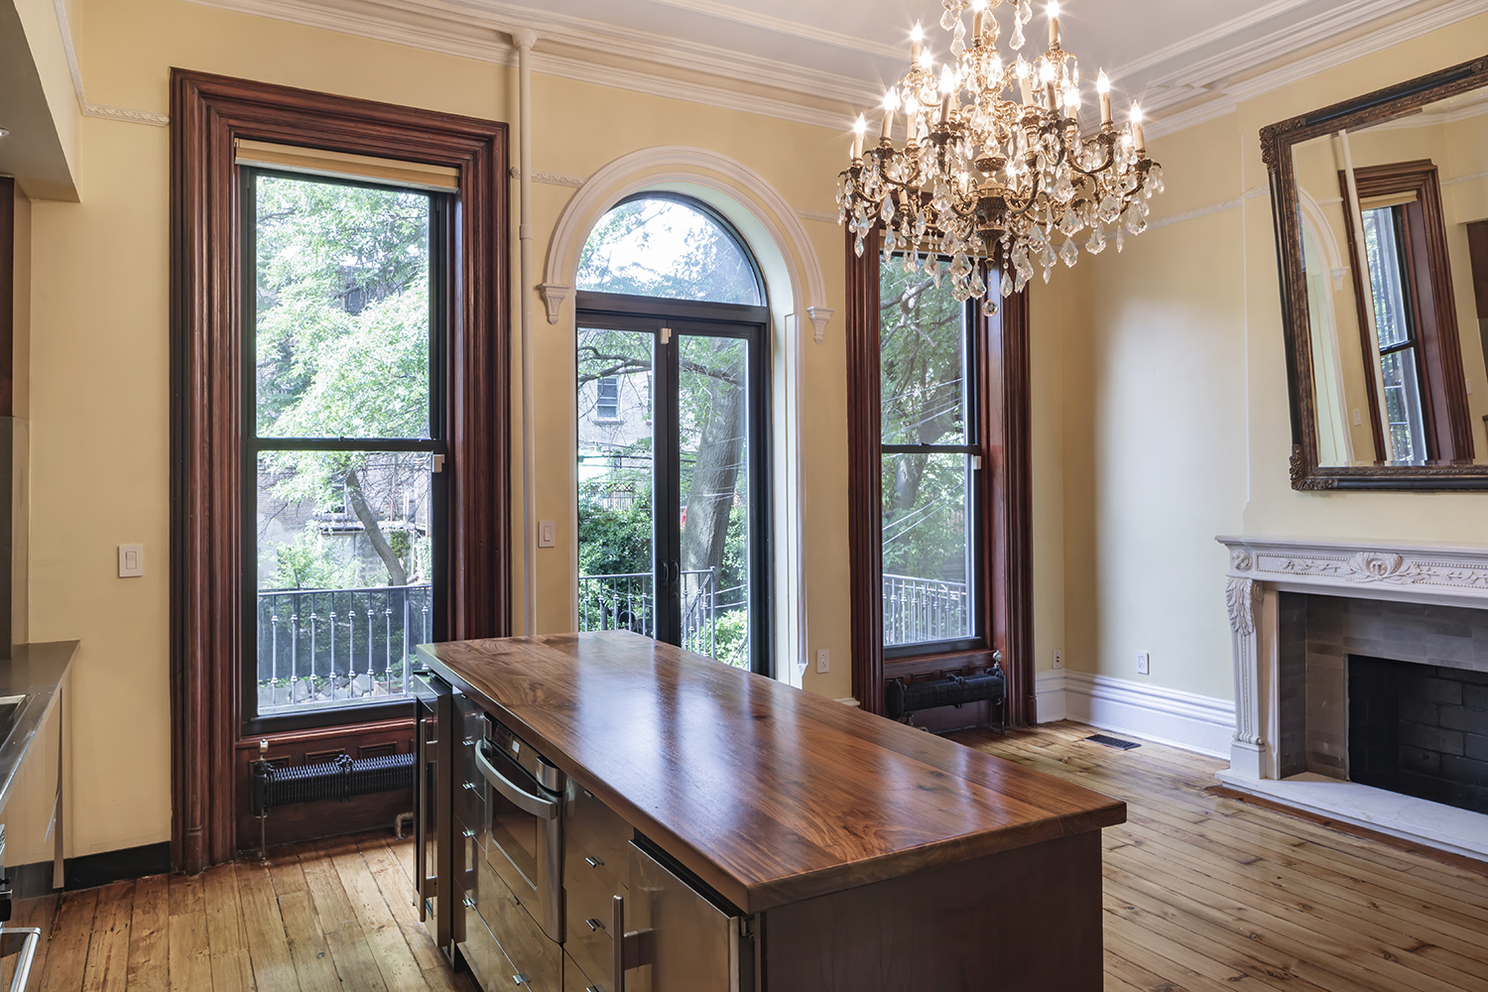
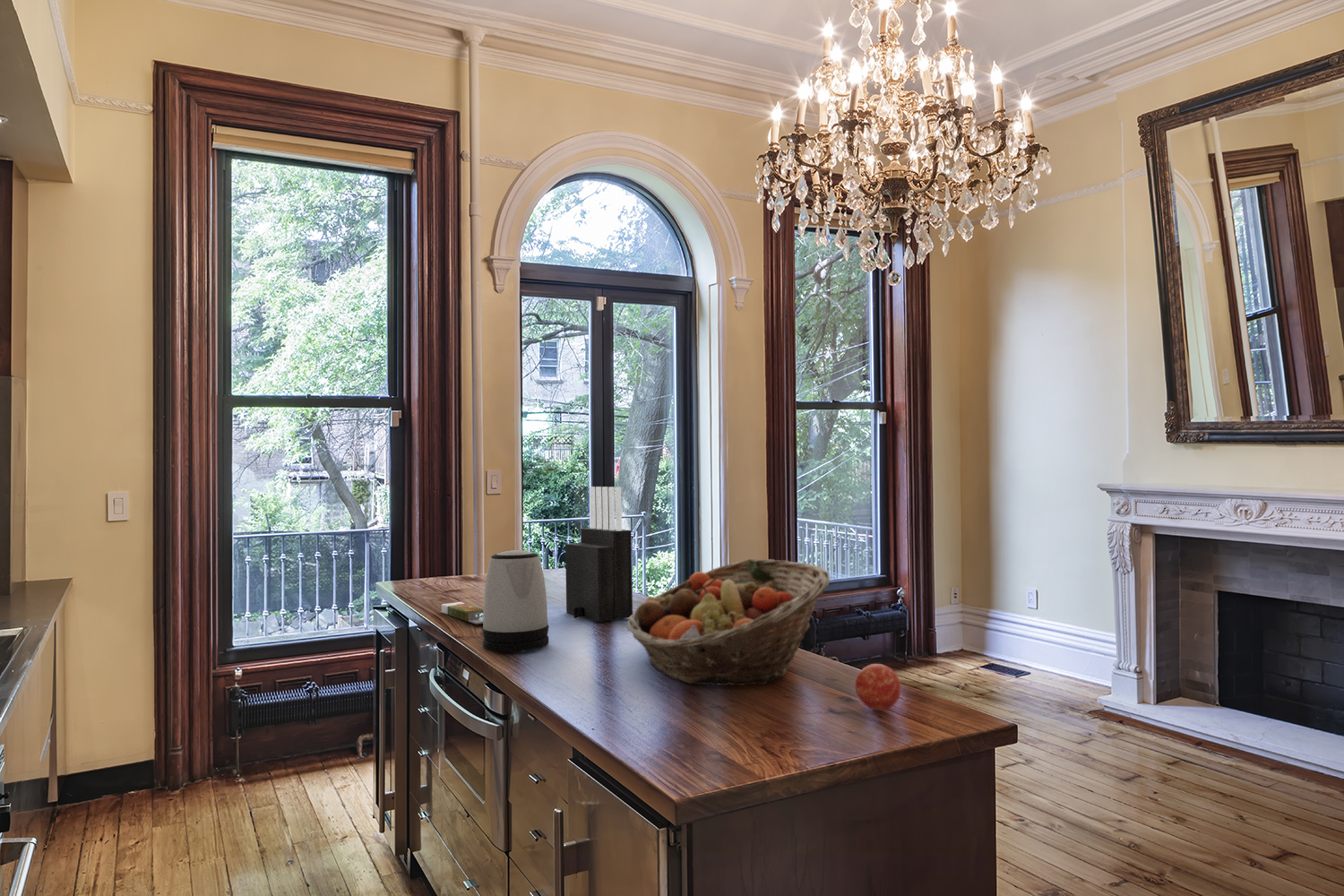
+ apple [854,663,902,711]
+ fruit basket [626,558,831,686]
+ matchbox [441,601,484,625]
+ kettle [481,549,549,652]
+ knife block [564,486,633,623]
